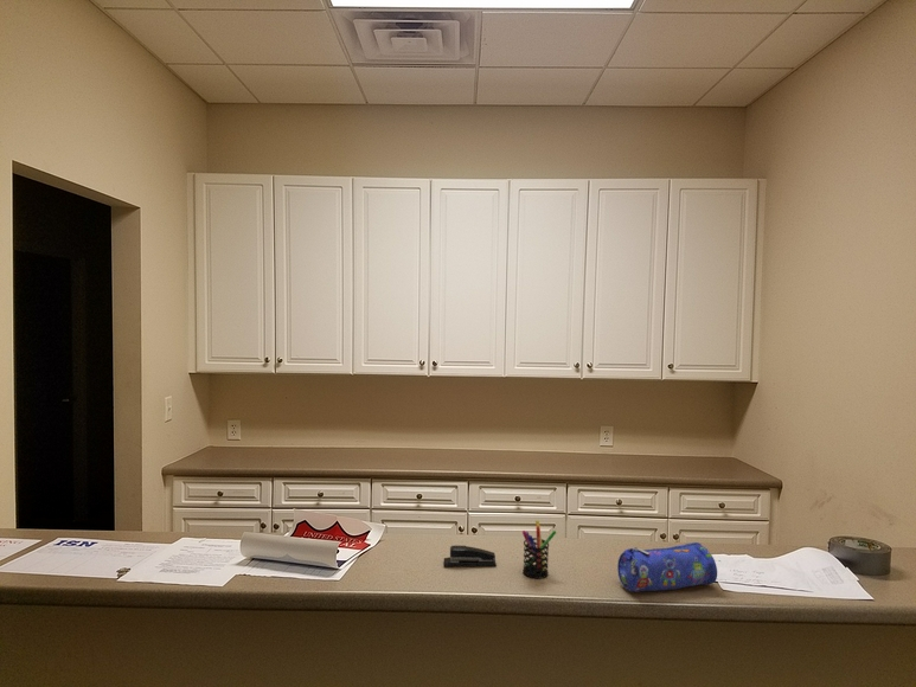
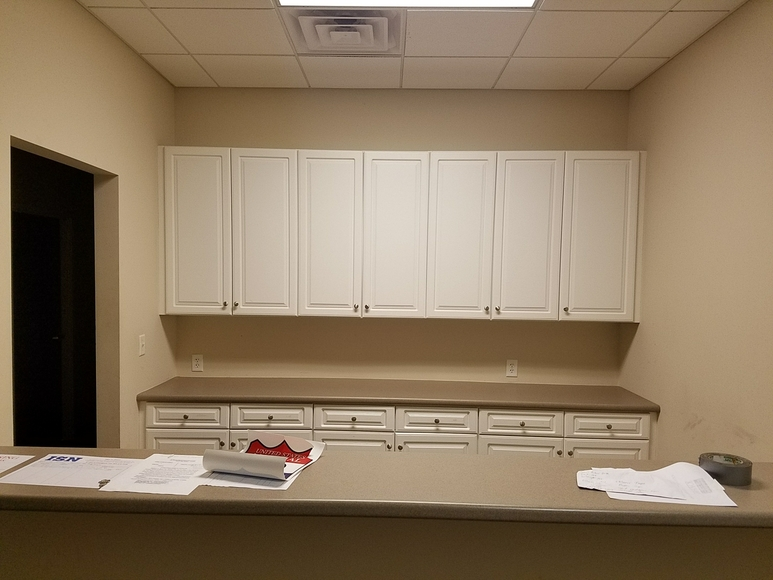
- stapler [443,545,498,569]
- pencil case [616,541,718,593]
- pen holder [521,520,557,580]
